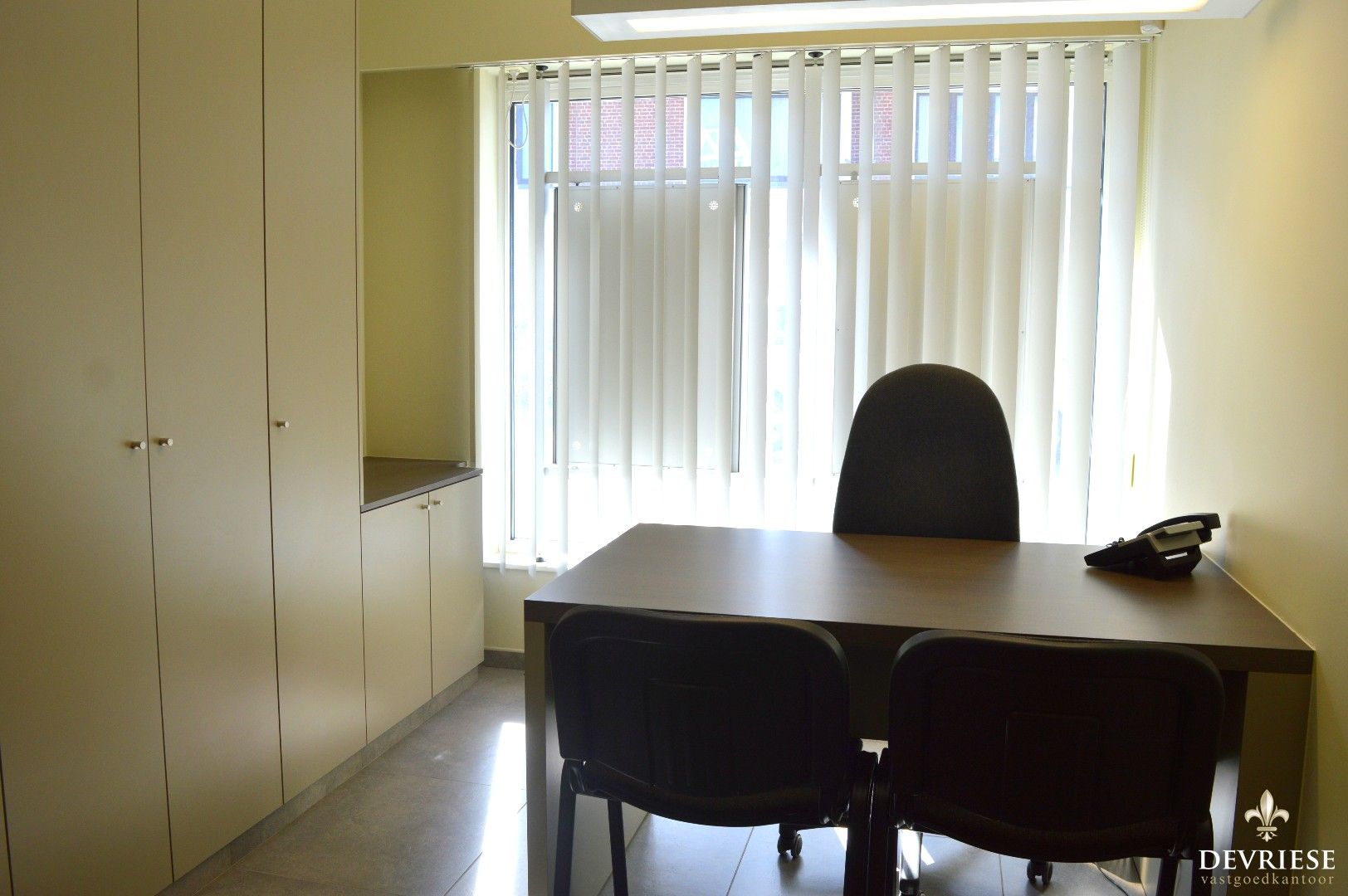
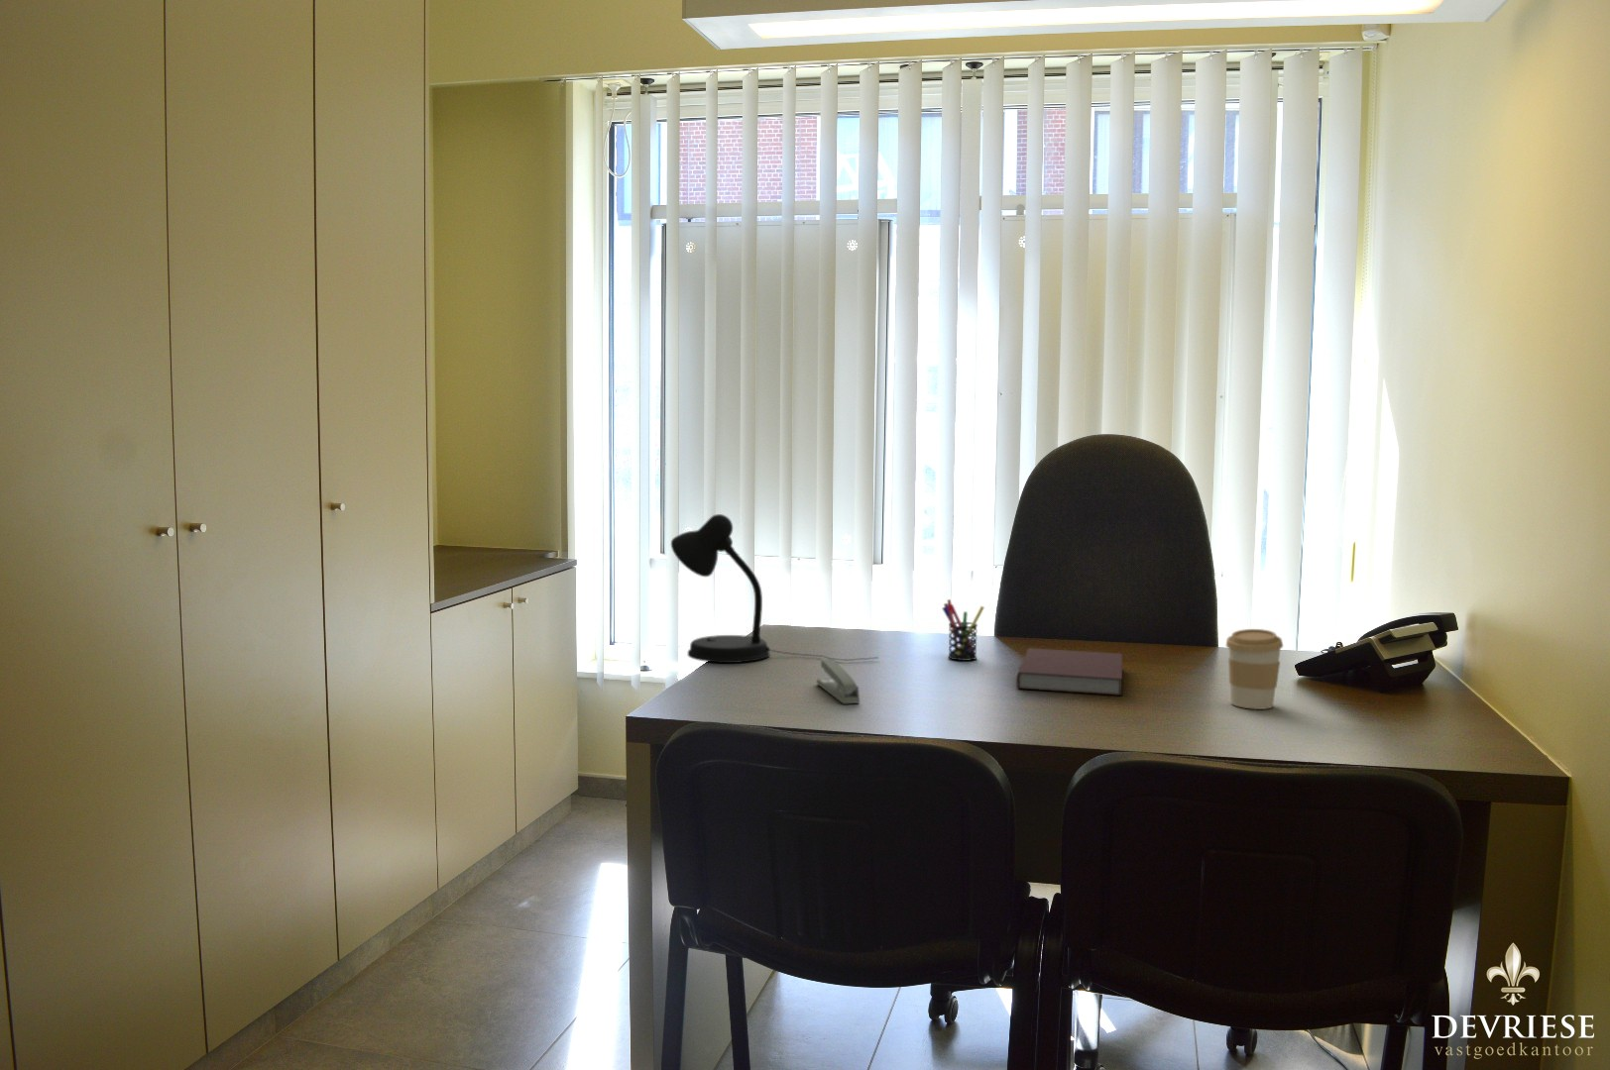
+ pen holder [941,598,985,662]
+ notebook [1015,647,1123,696]
+ coffee cup [1225,628,1284,711]
+ desk lamp [670,514,879,664]
+ stapler [816,658,860,705]
